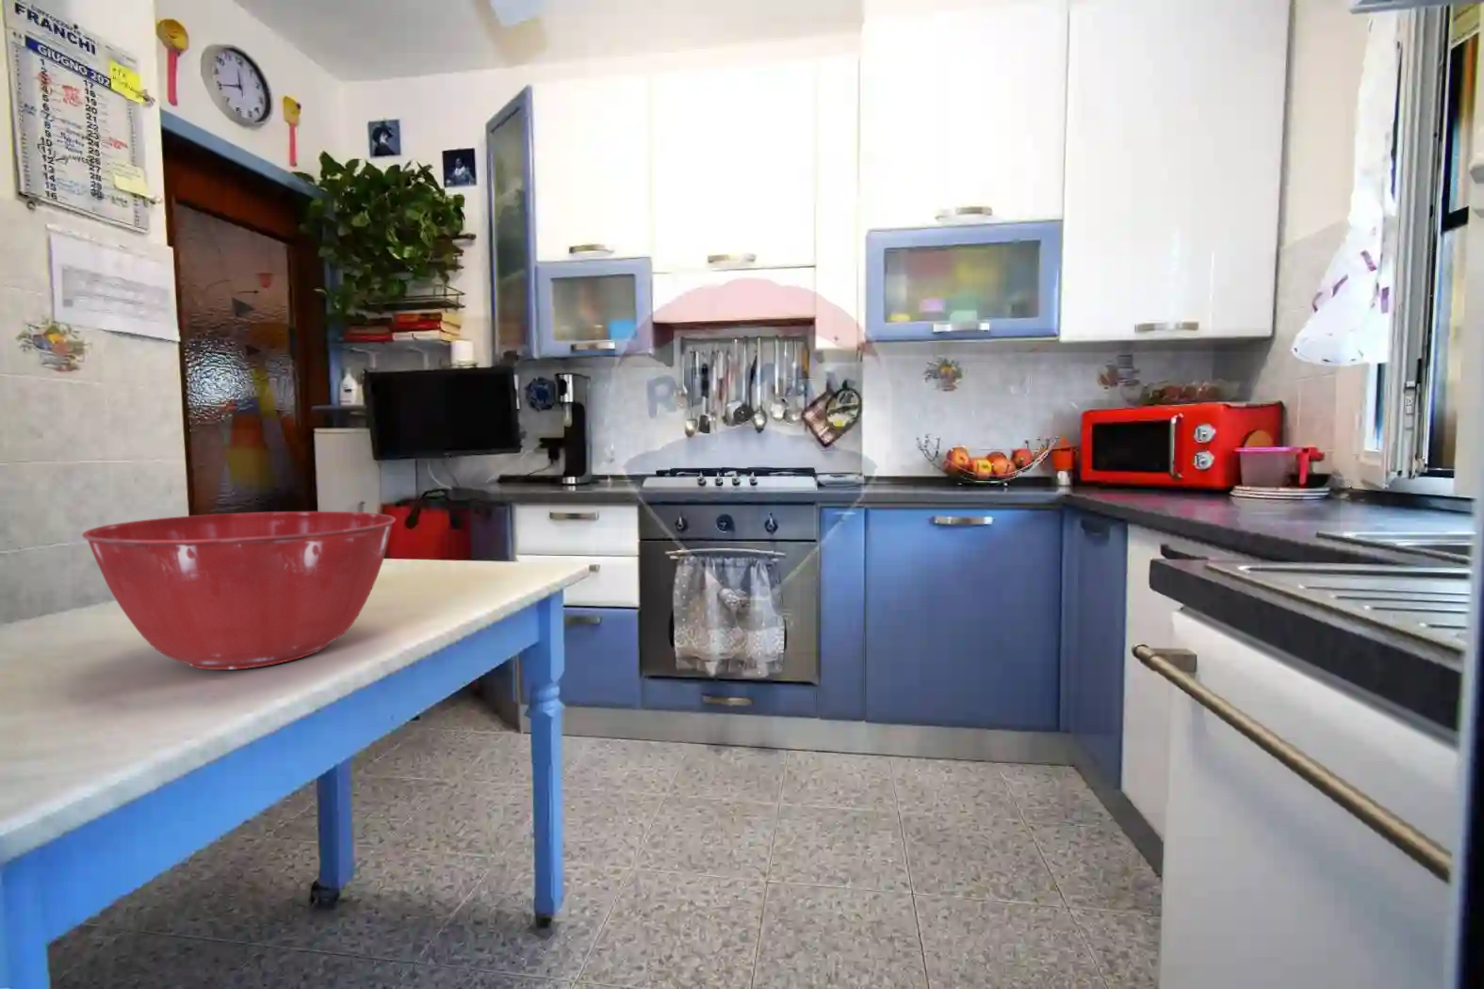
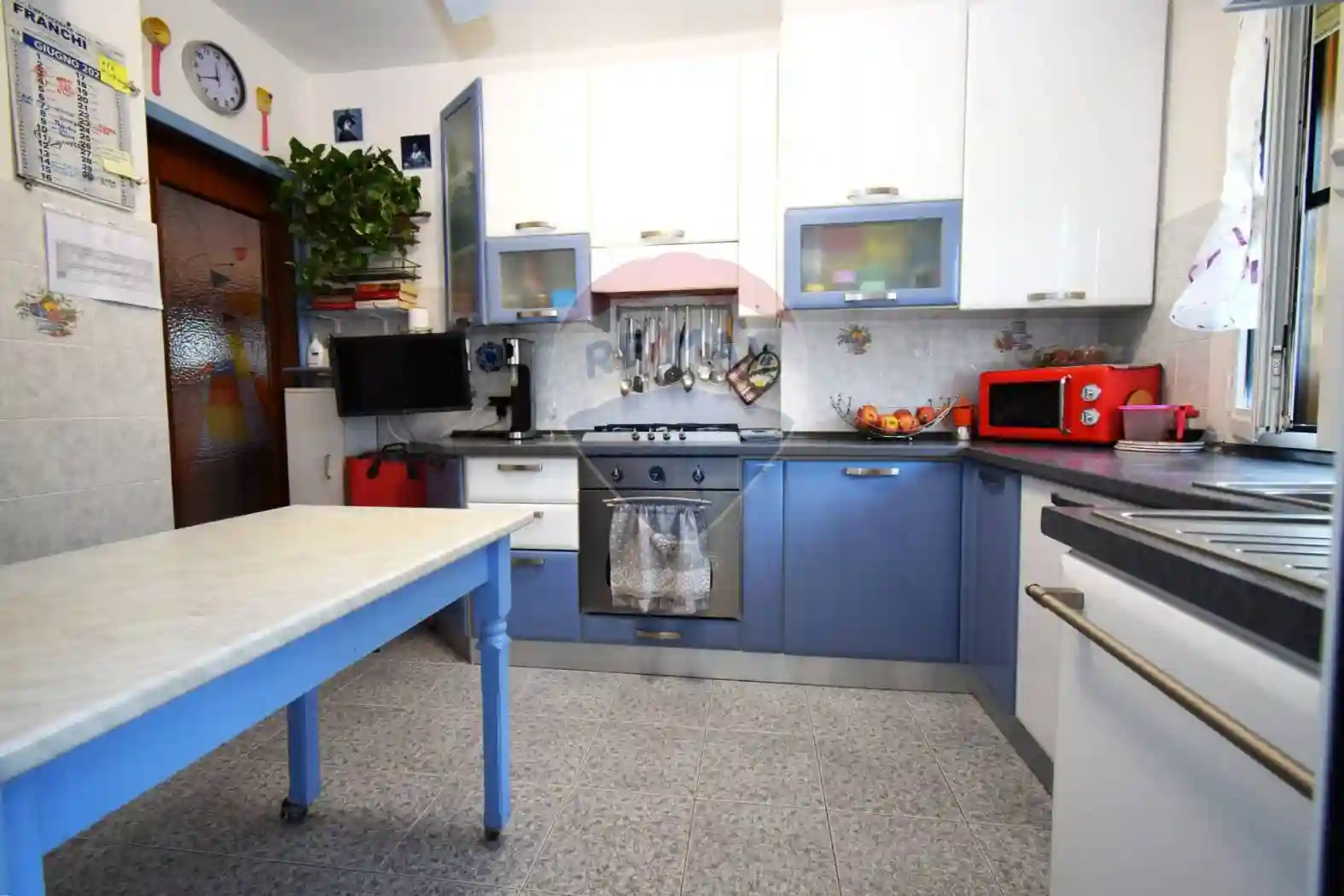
- mixing bowl [81,511,396,671]
